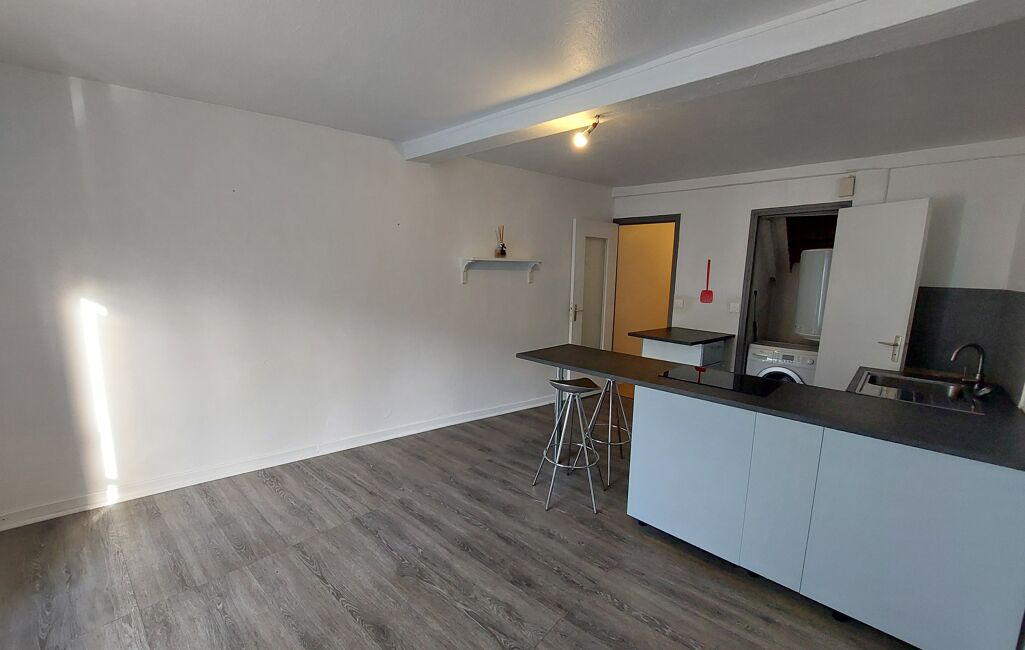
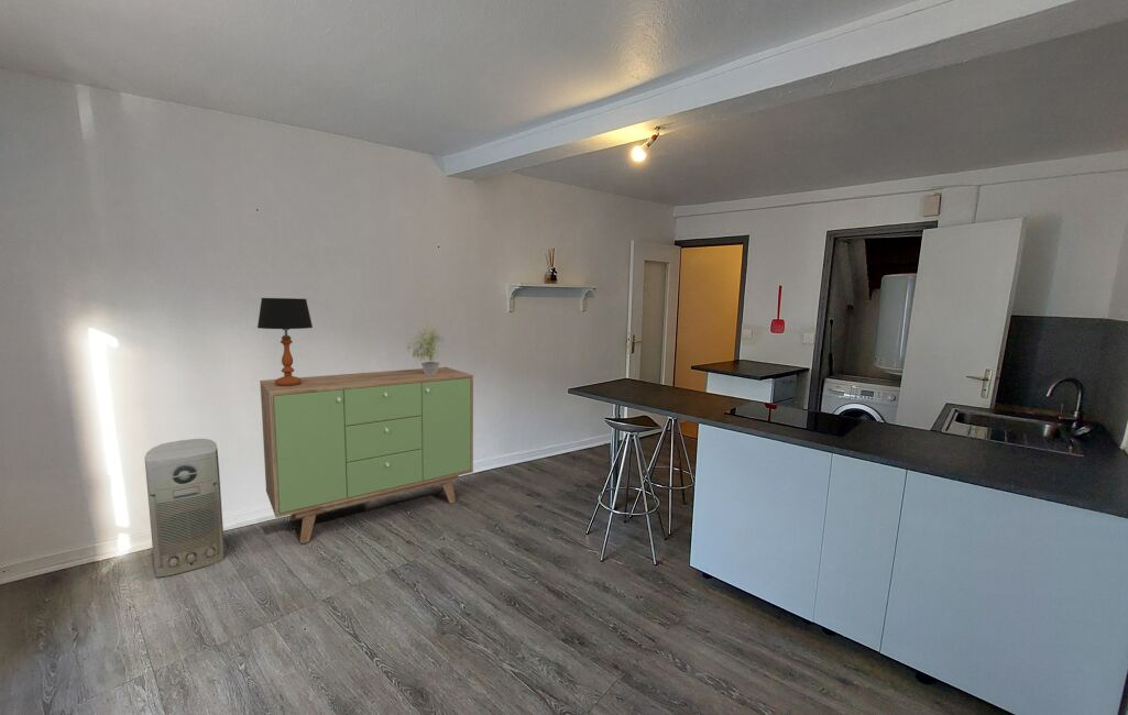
+ table lamp [256,297,314,386]
+ potted plant [406,322,446,374]
+ air purifier [144,438,226,579]
+ sideboard [259,366,474,544]
